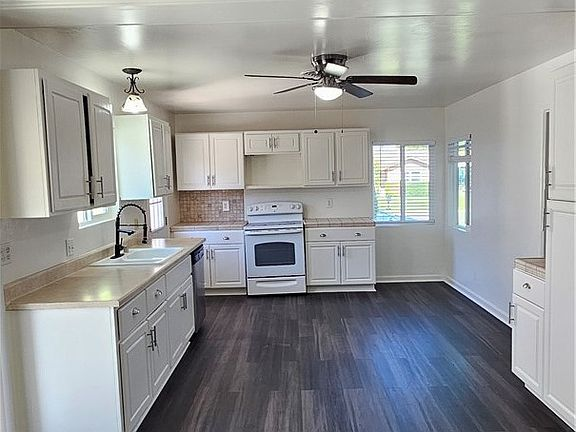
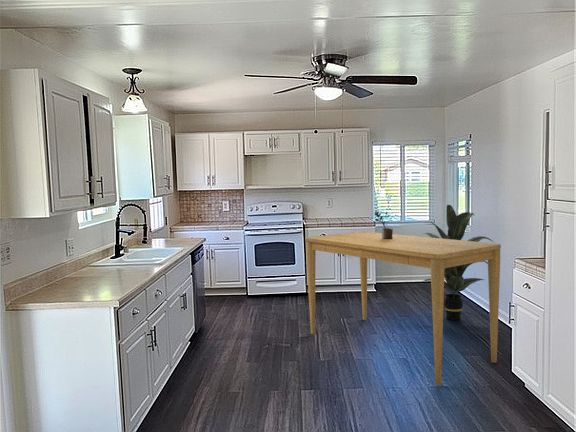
+ dining table [304,231,502,386]
+ potted plant [374,211,394,239]
+ indoor plant [421,204,495,321]
